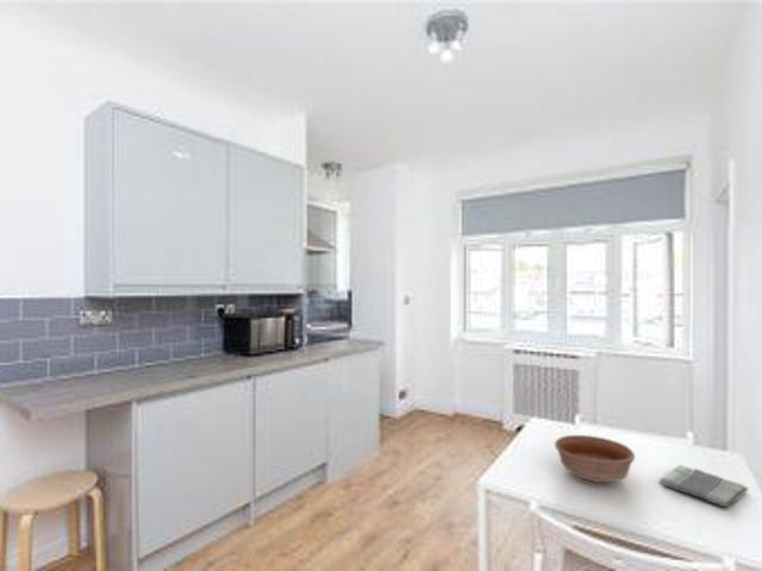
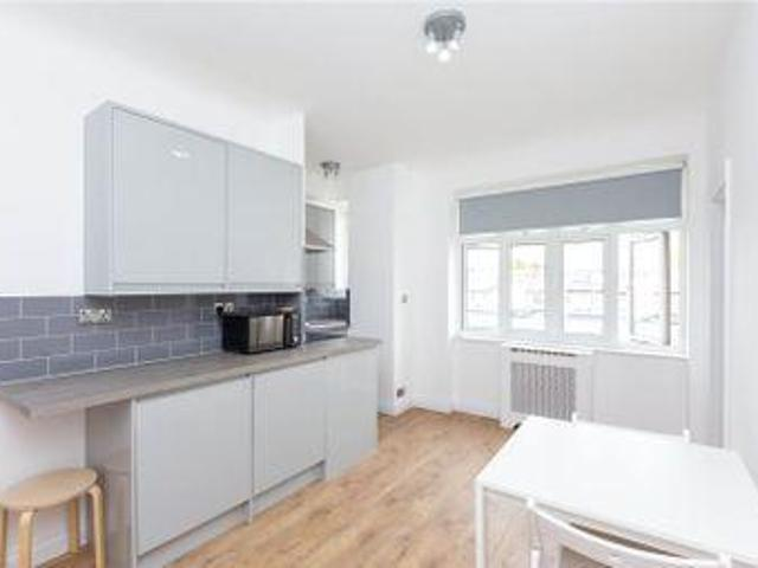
- bowl [554,434,636,484]
- dish towel [658,463,749,508]
